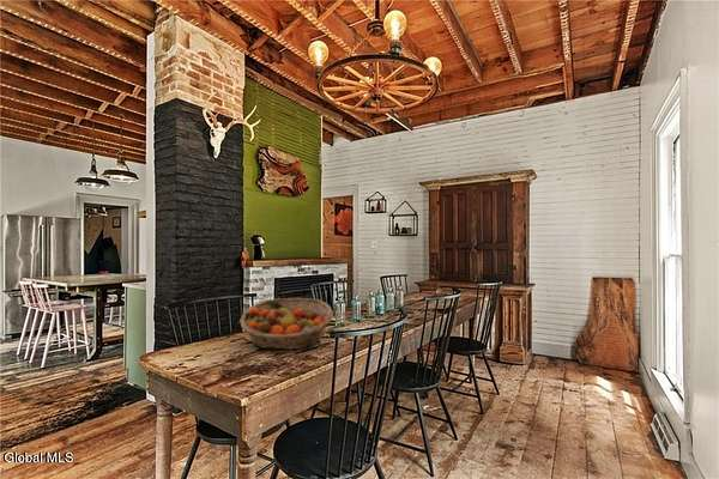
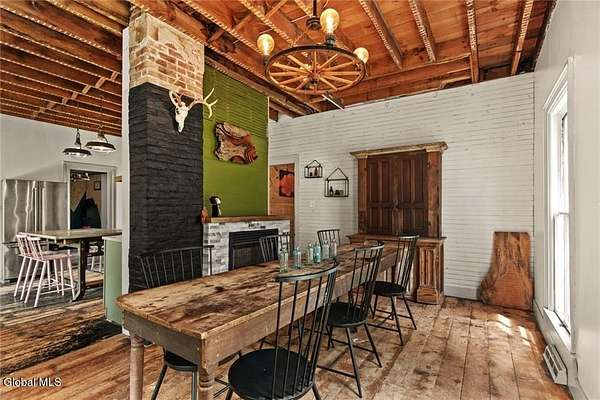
- fruit basket [238,297,334,351]
